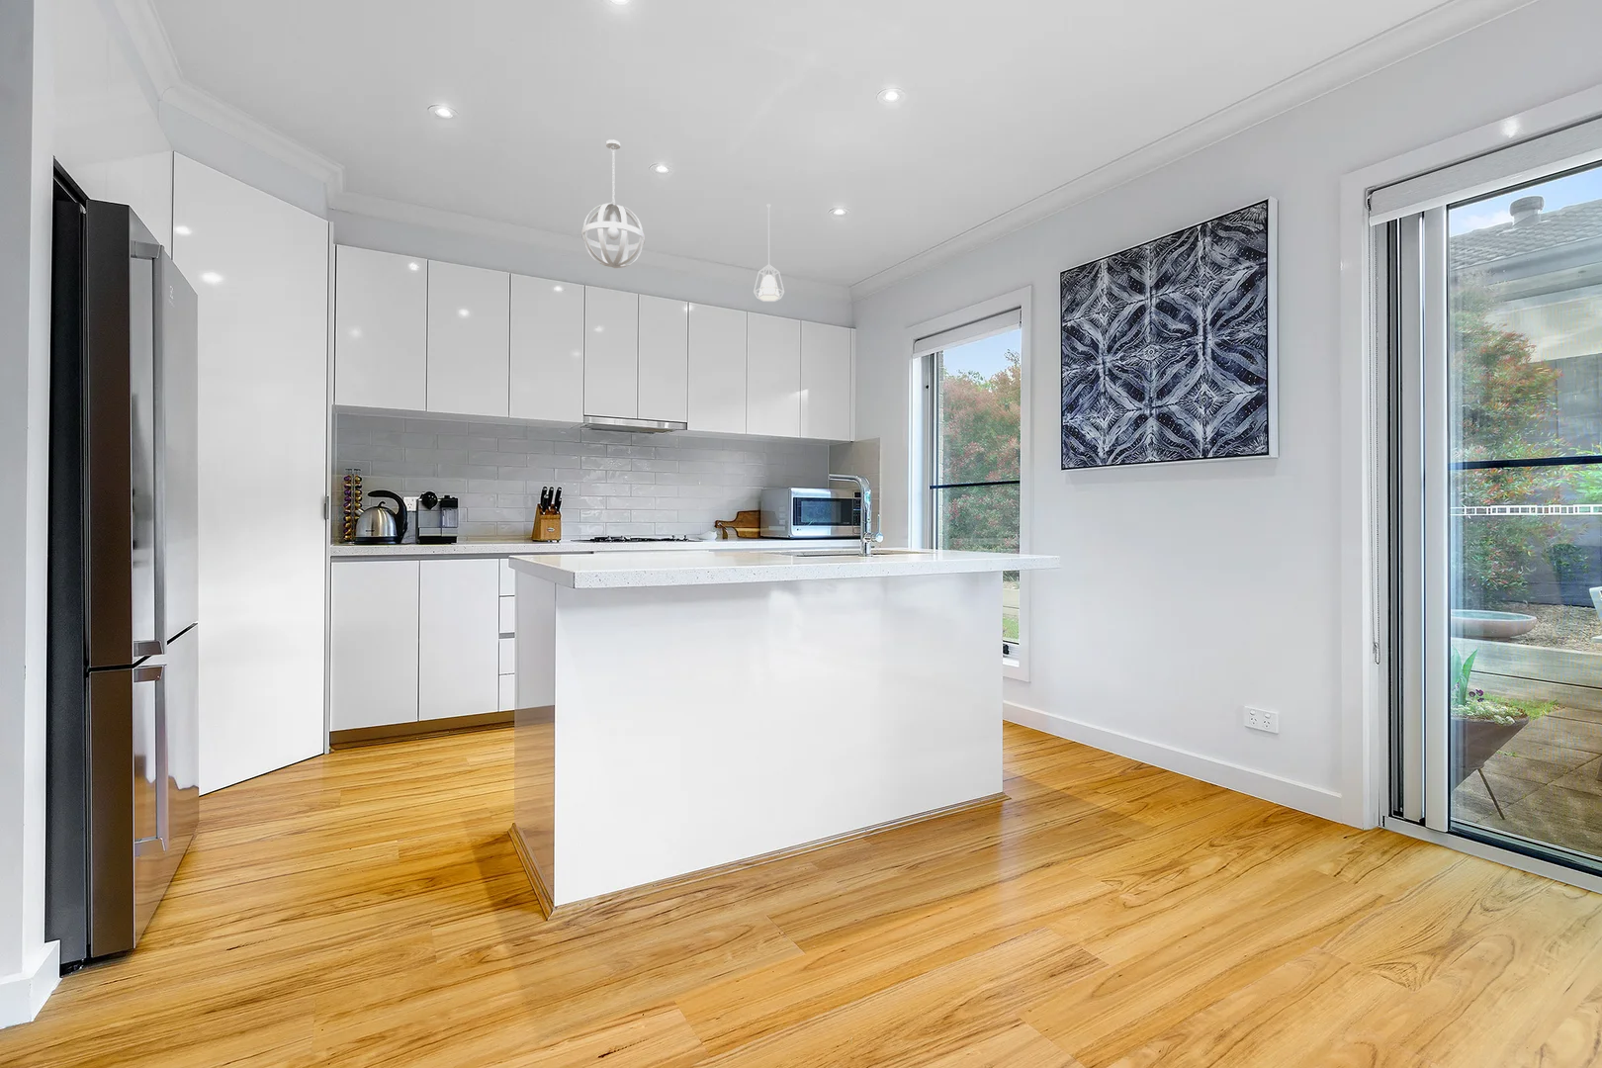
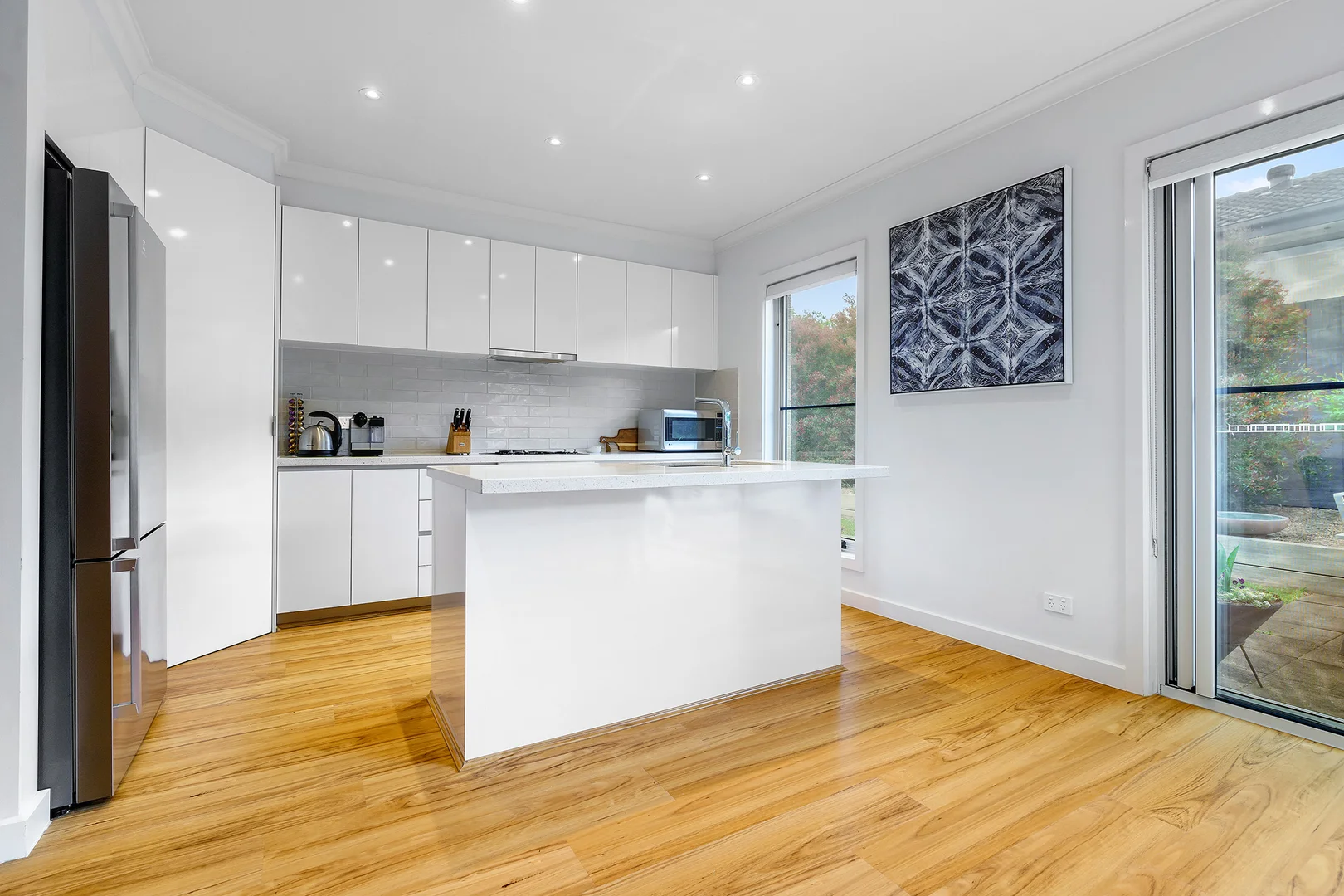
- pendant light [580,138,646,269]
- pendant lamp [752,203,786,303]
